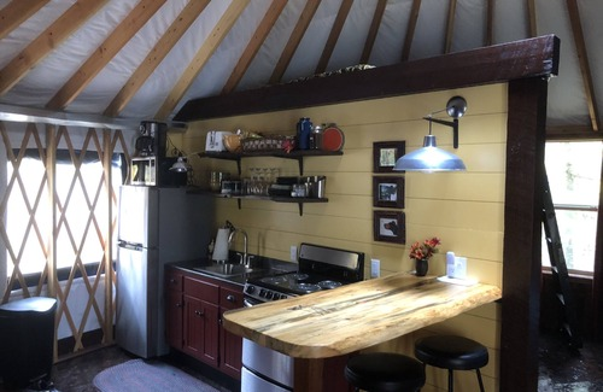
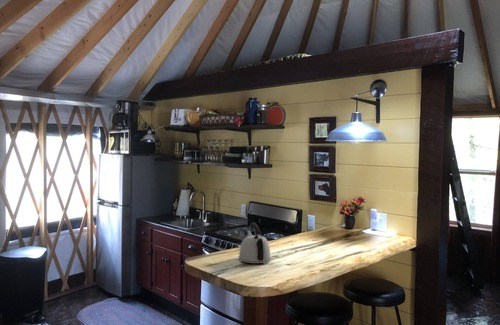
+ kettle [238,222,272,265]
